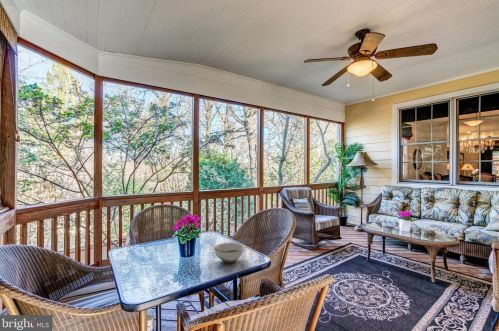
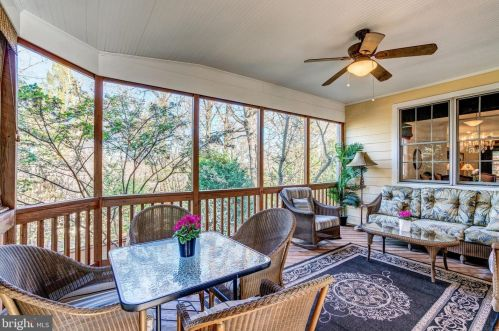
- bowl [212,242,247,264]
